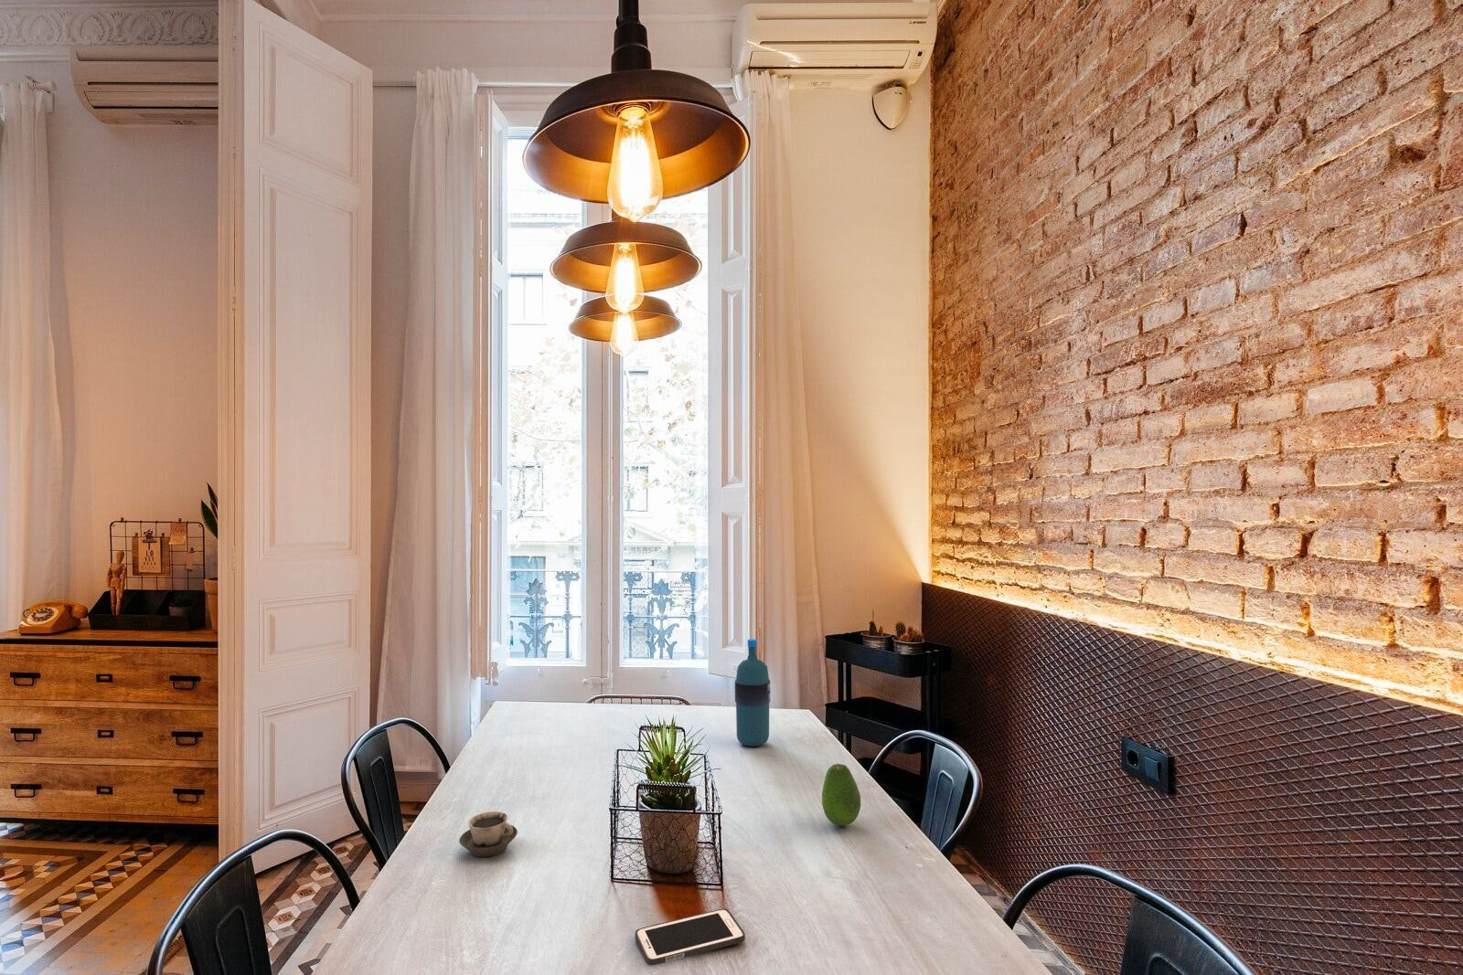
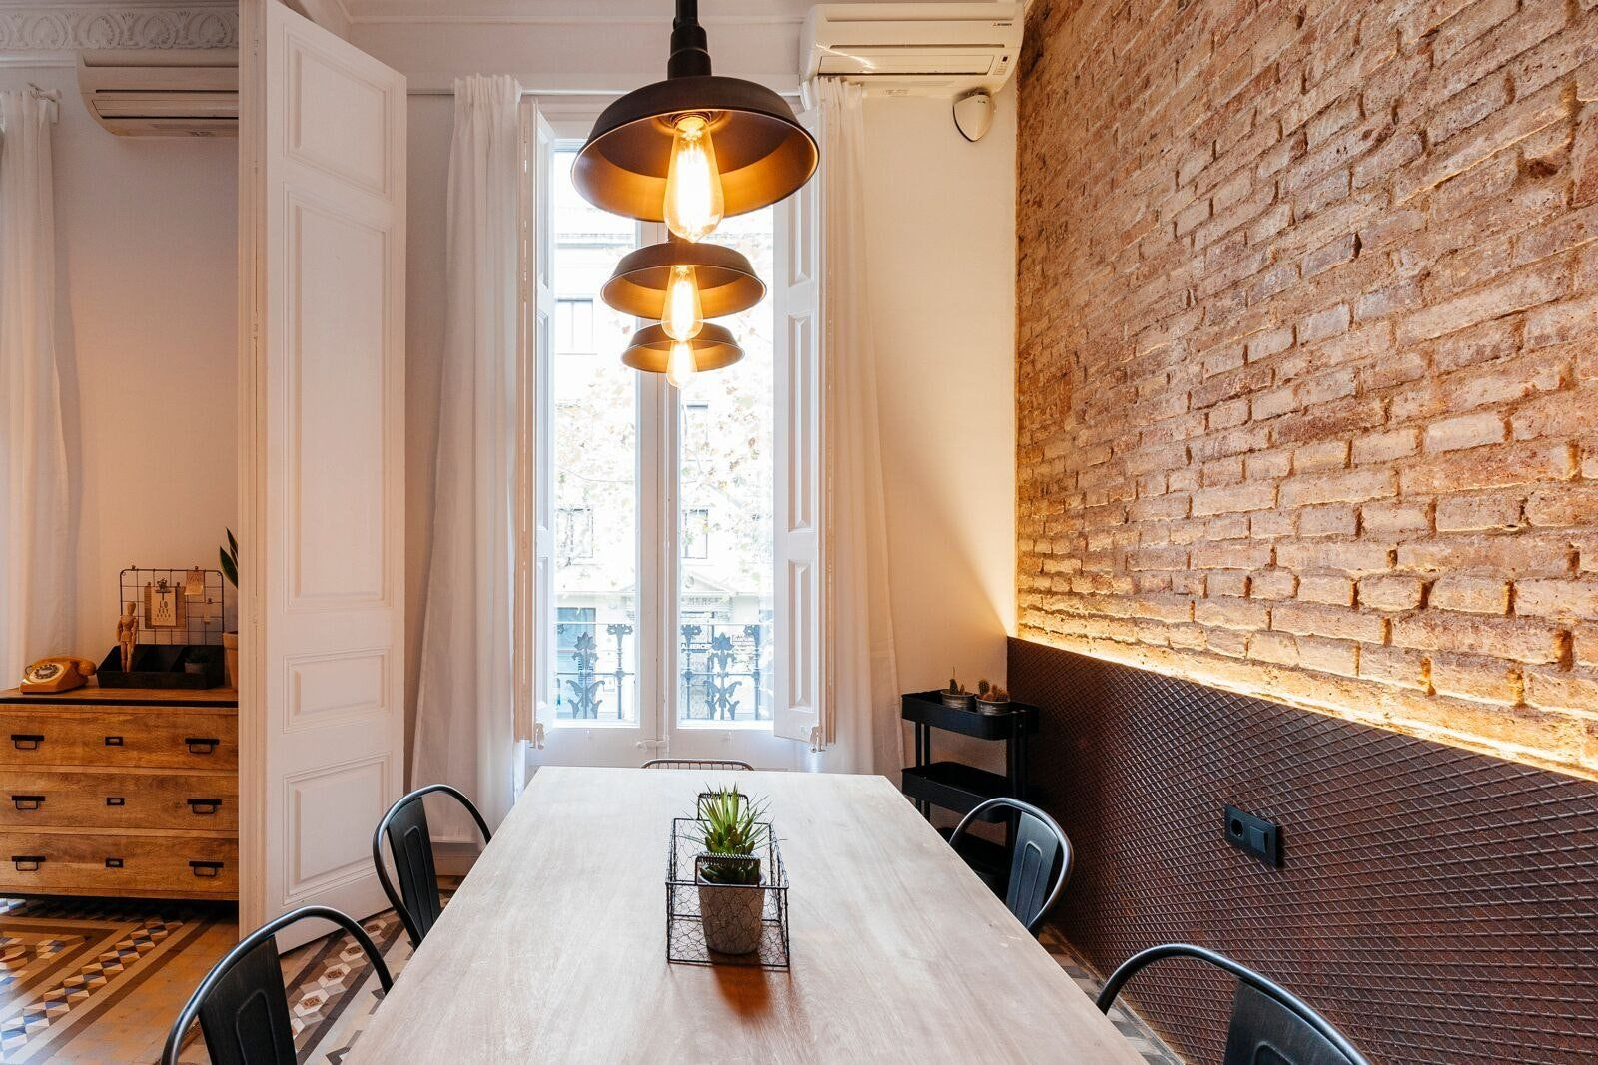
- fruit [821,763,861,827]
- water bottle [735,638,771,748]
- cell phone [634,908,746,966]
- cup [458,811,518,859]
